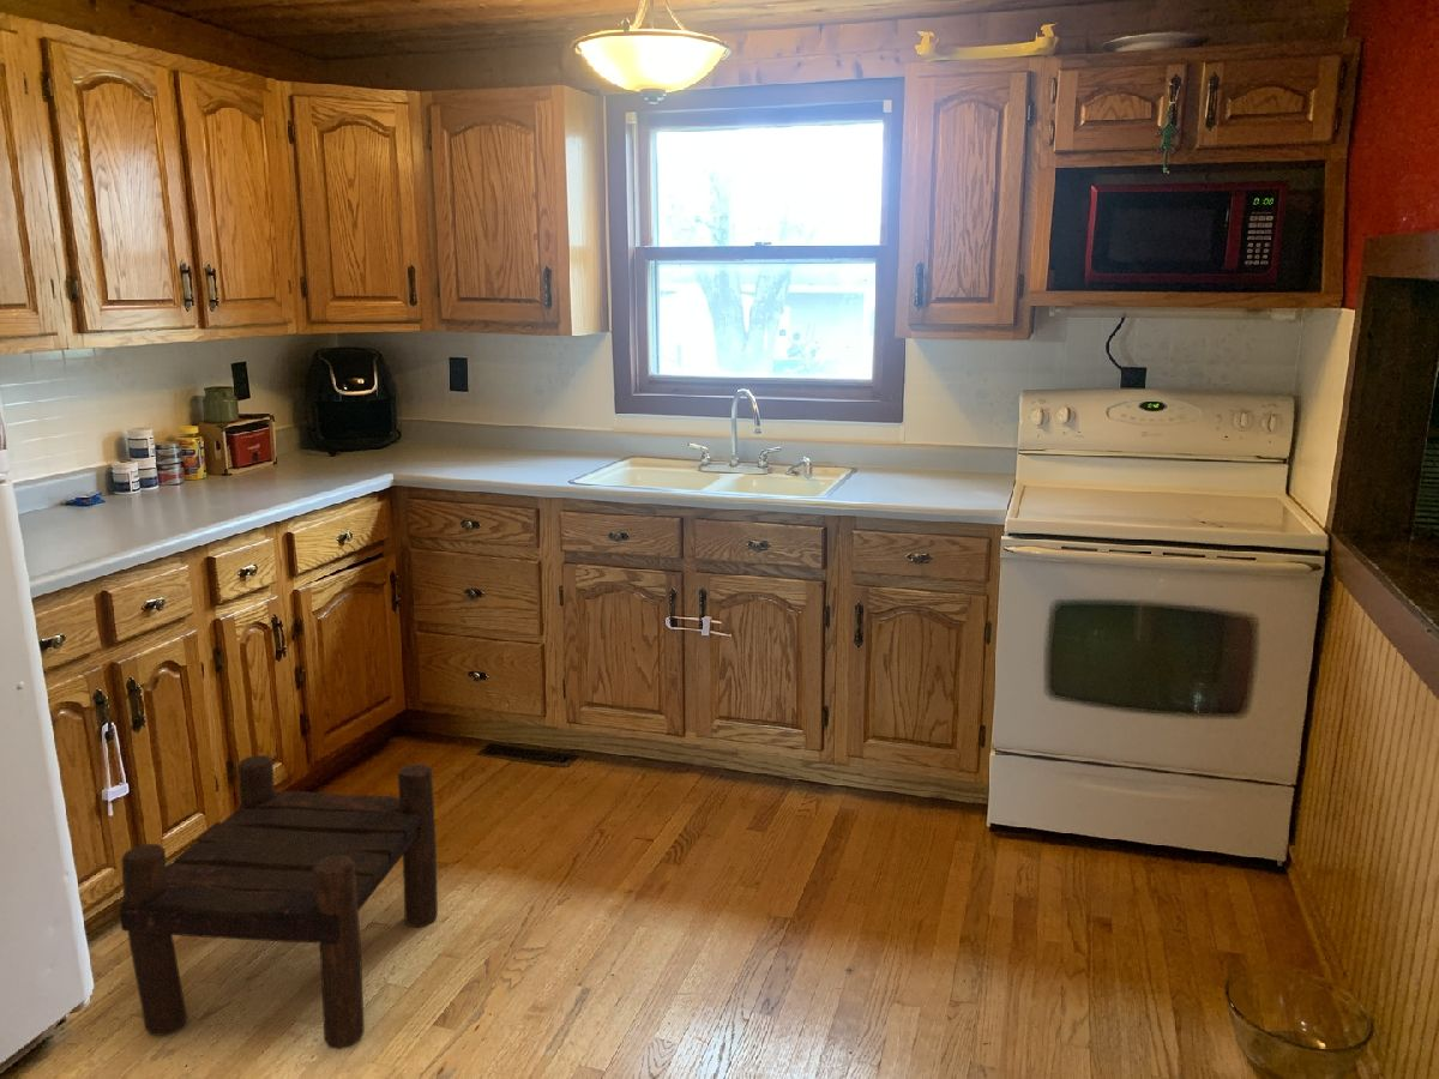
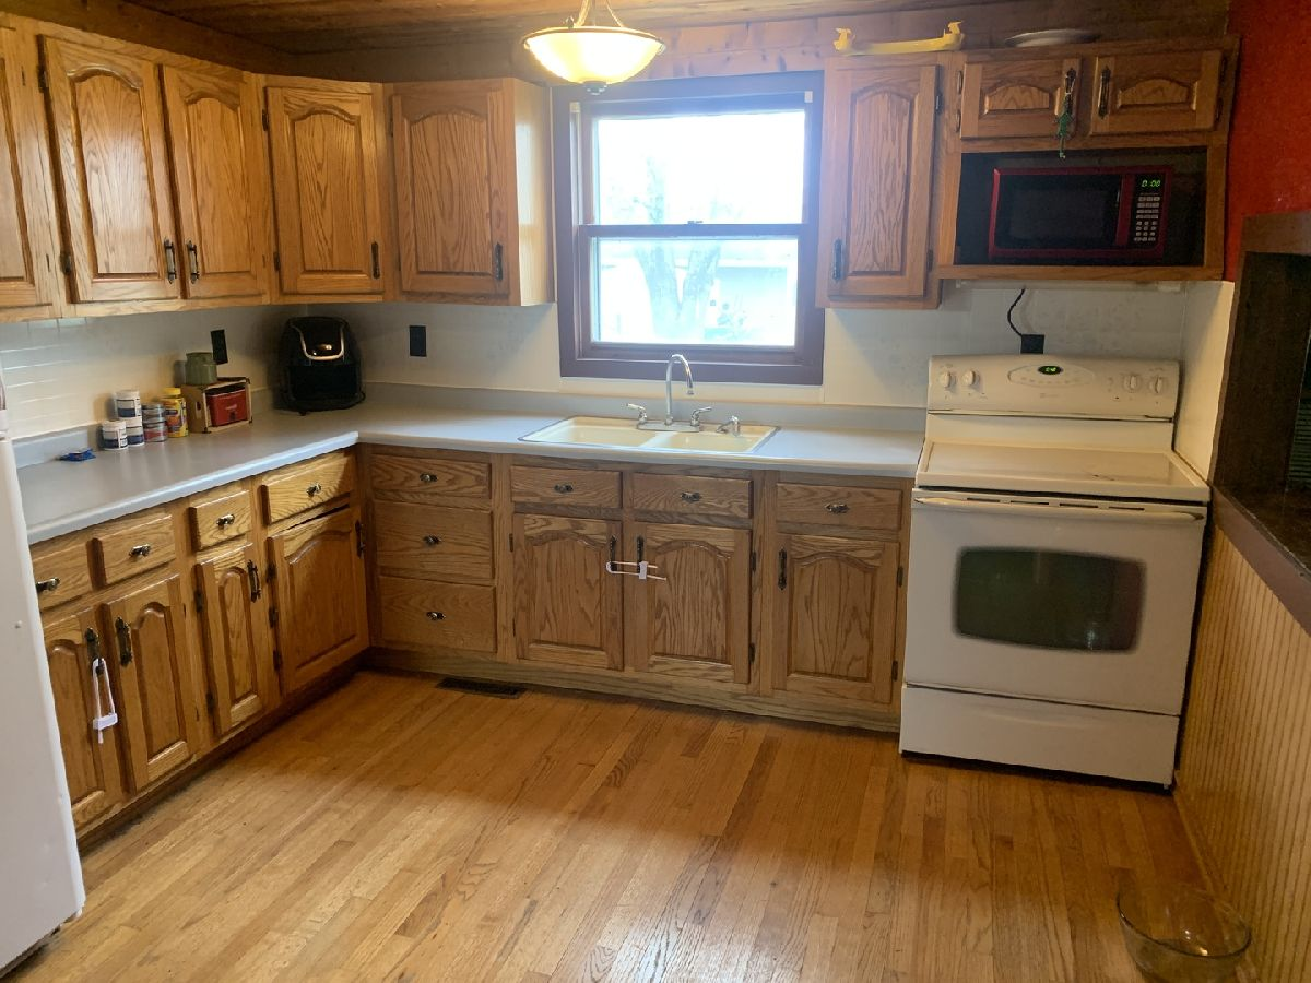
- stool [119,754,439,1050]
